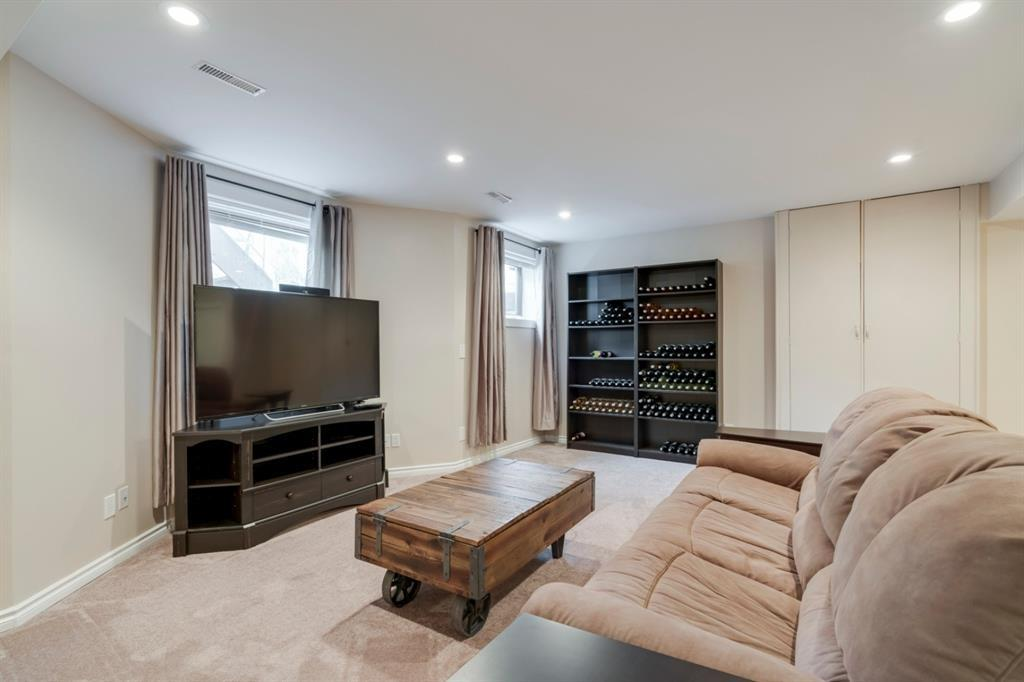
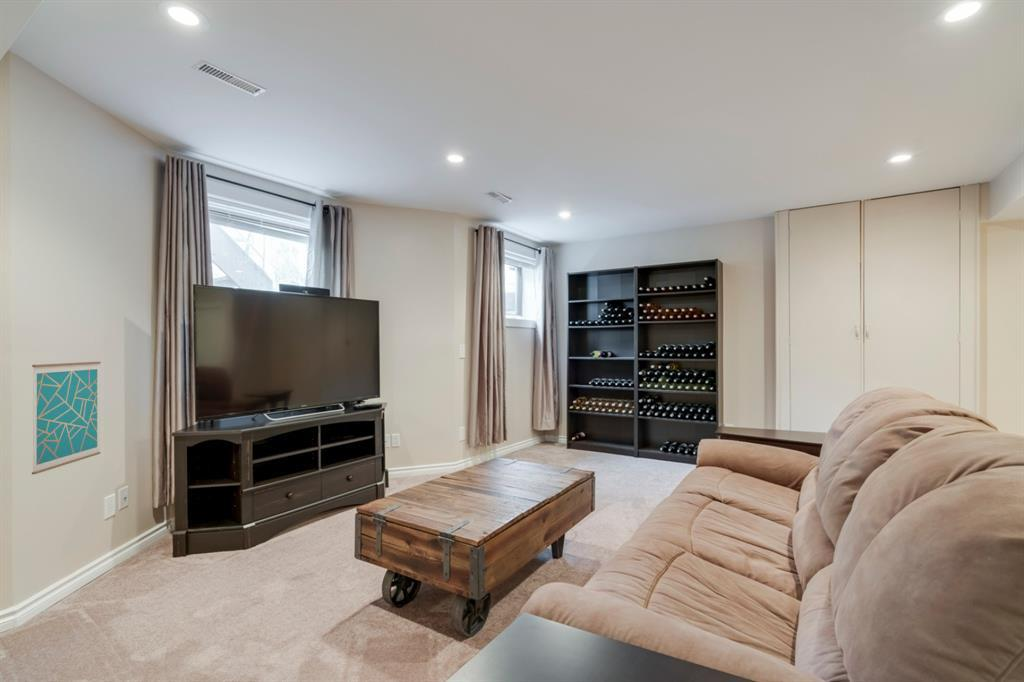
+ wall art [31,361,102,475]
